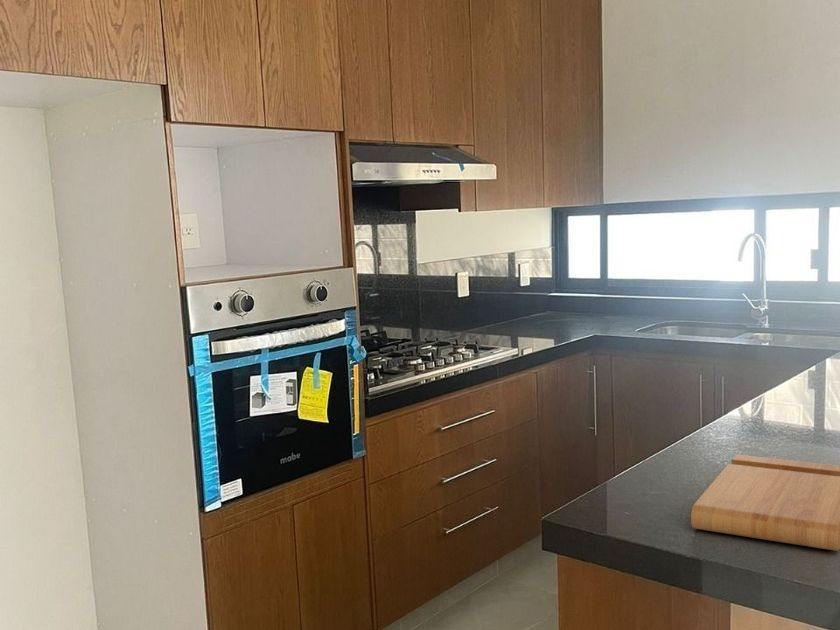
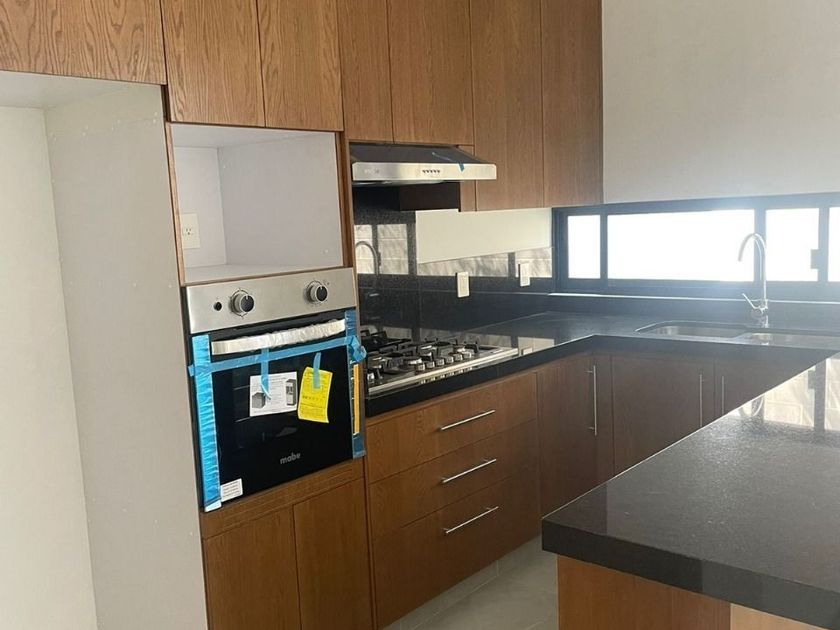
- cutting board [690,454,840,552]
